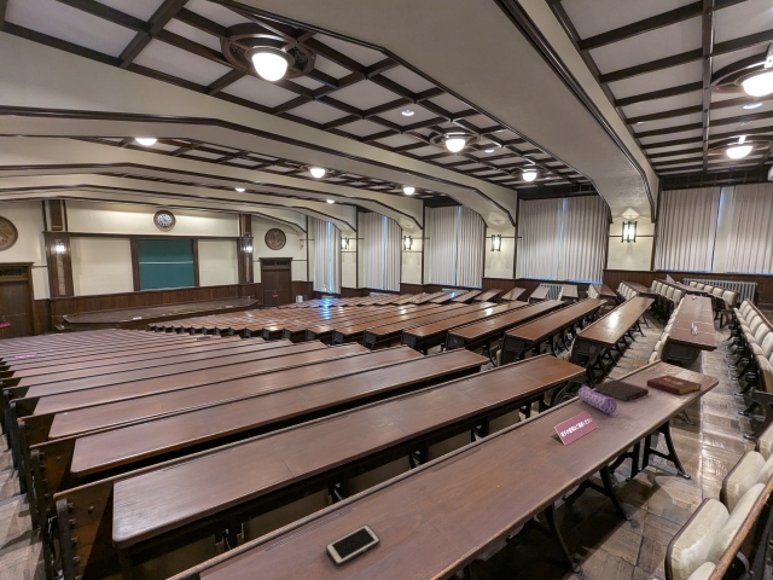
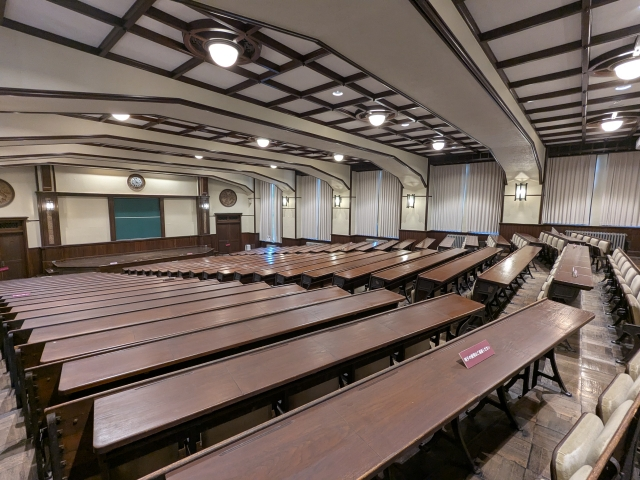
- book [646,375,703,396]
- cell phone [325,523,380,567]
- pencil case [575,383,618,414]
- notebook [592,378,650,402]
